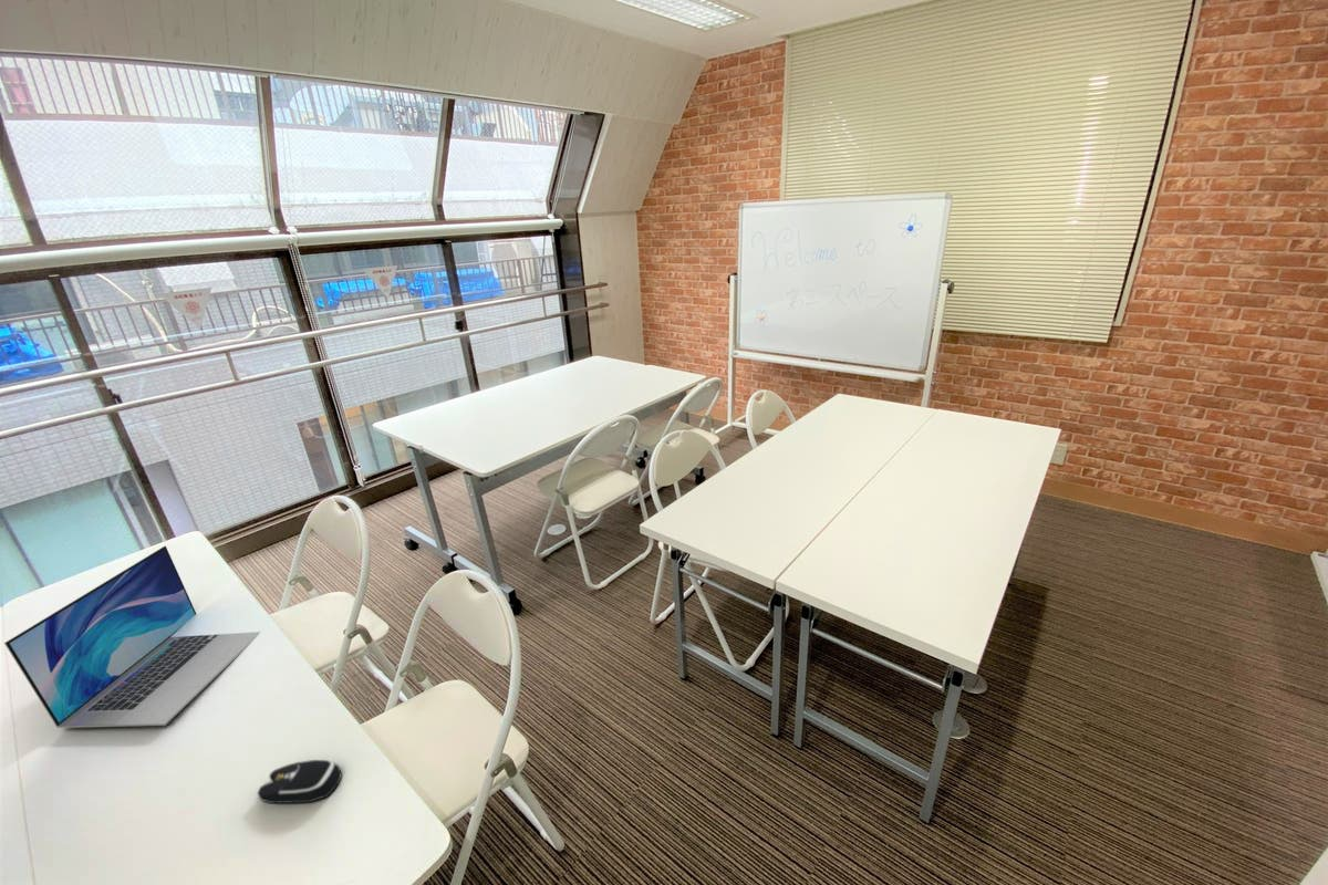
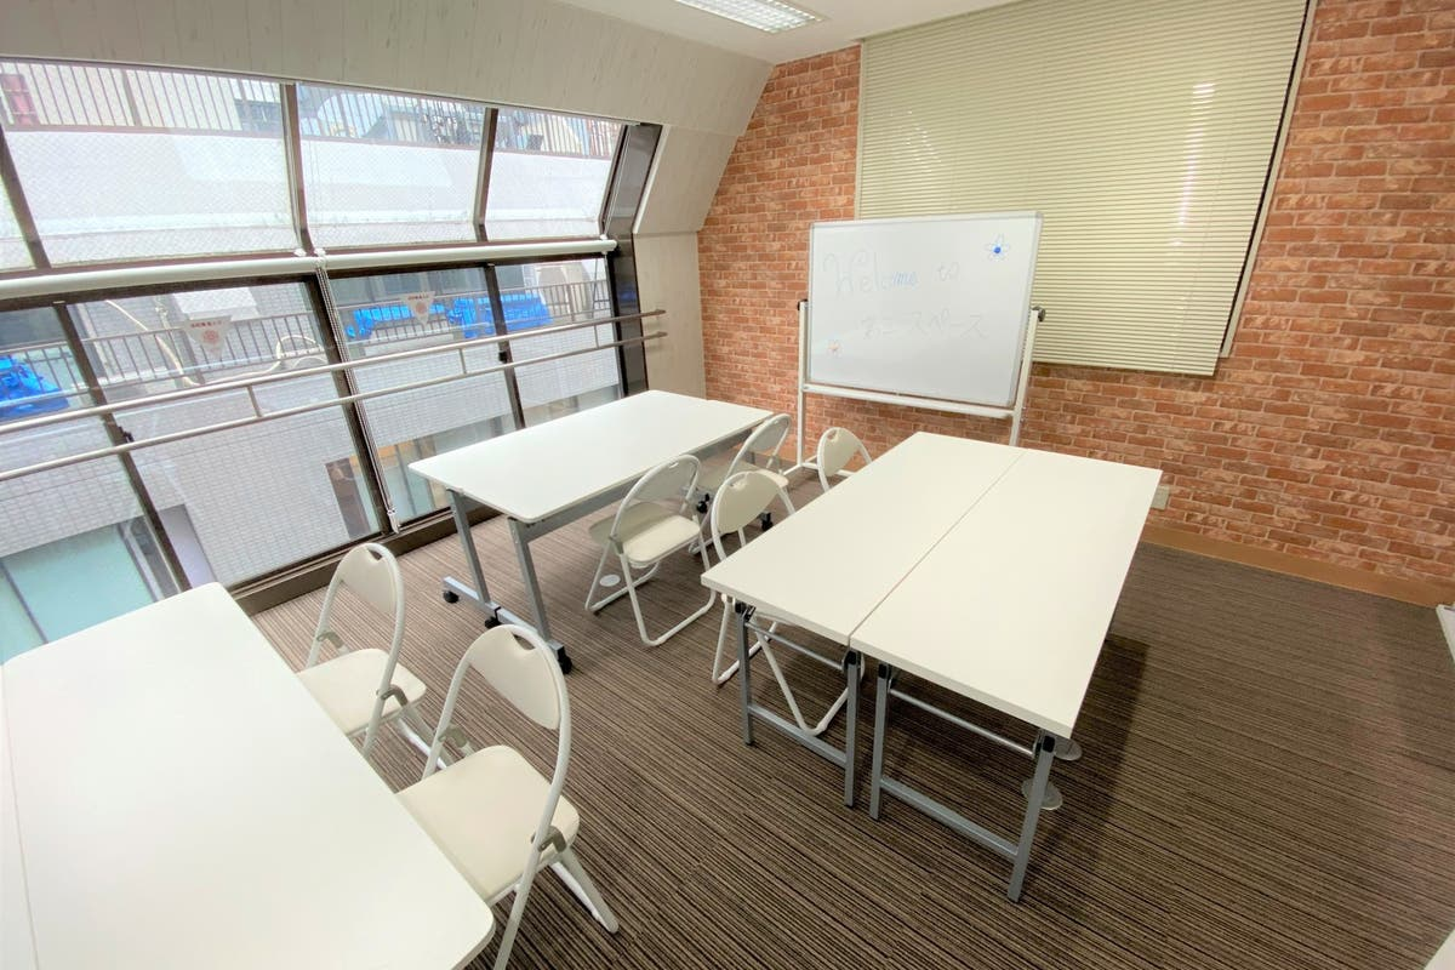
- laptop [3,544,261,729]
- computer mouse [257,759,343,804]
